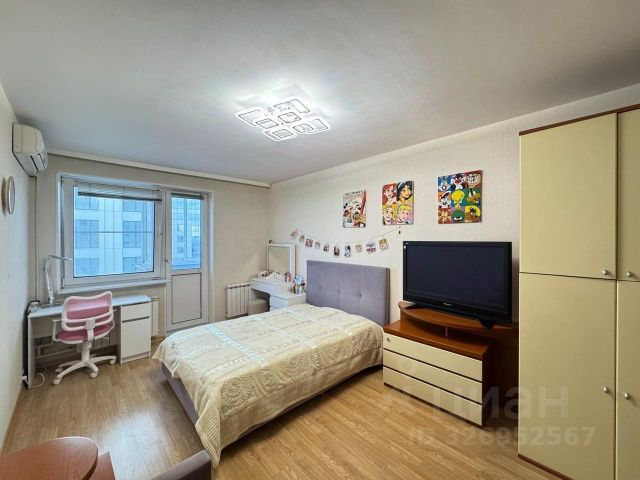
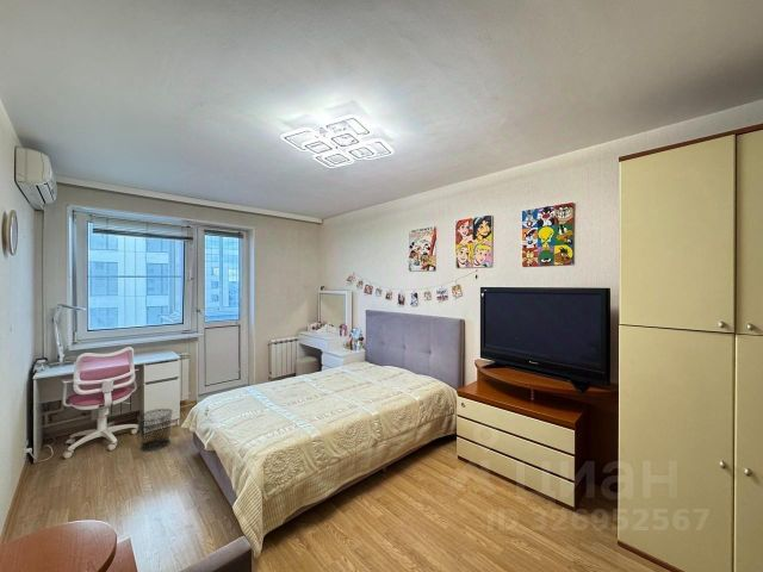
+ waste bin [136,408,174,452]
